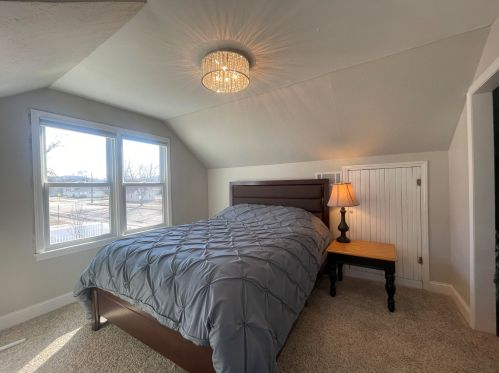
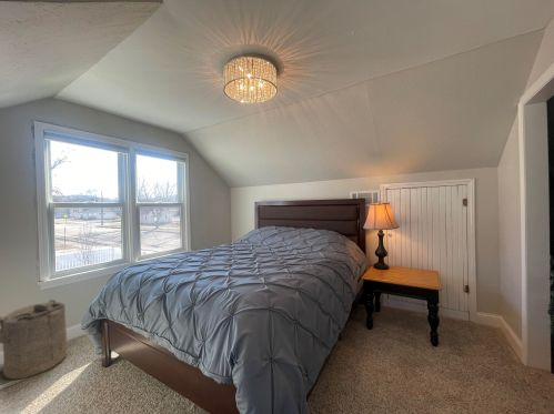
+ laundry hamper [0,299,68,381]
